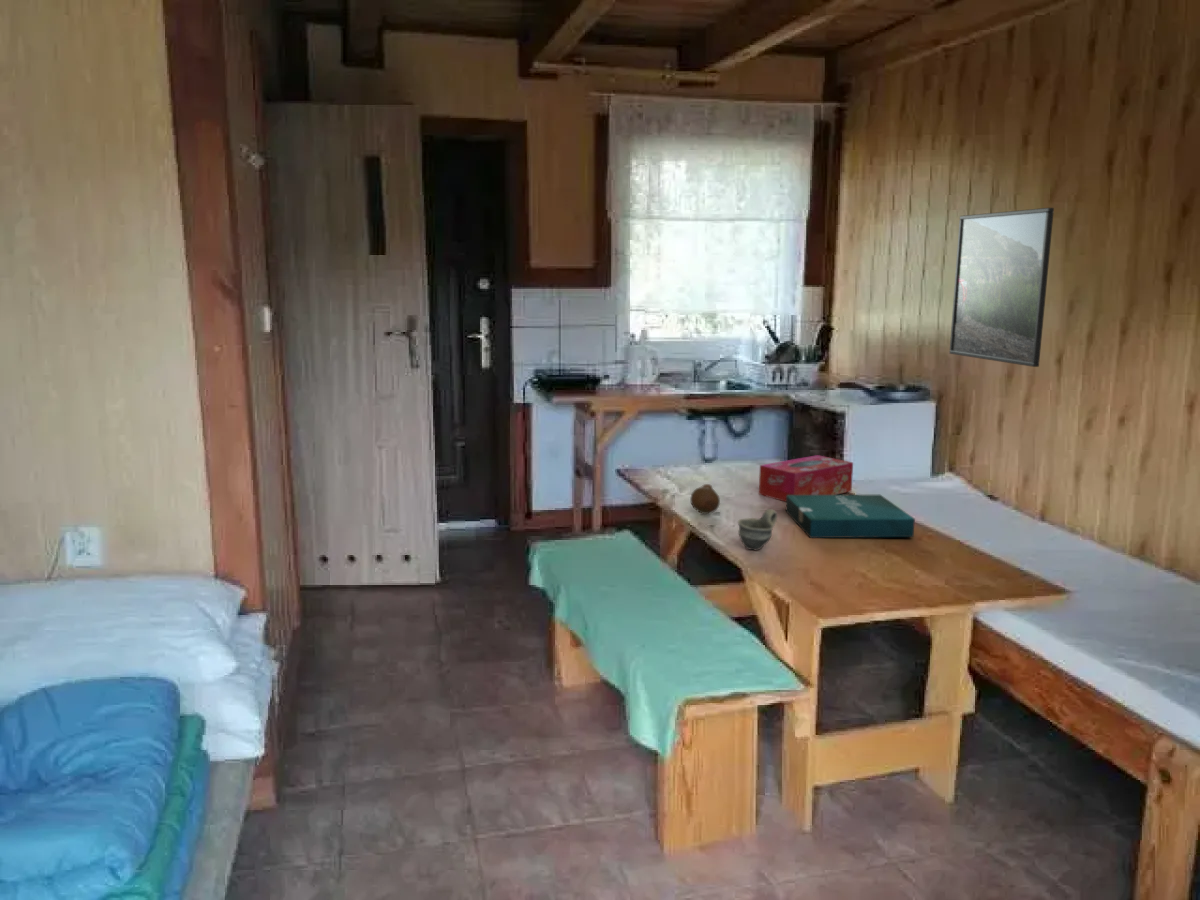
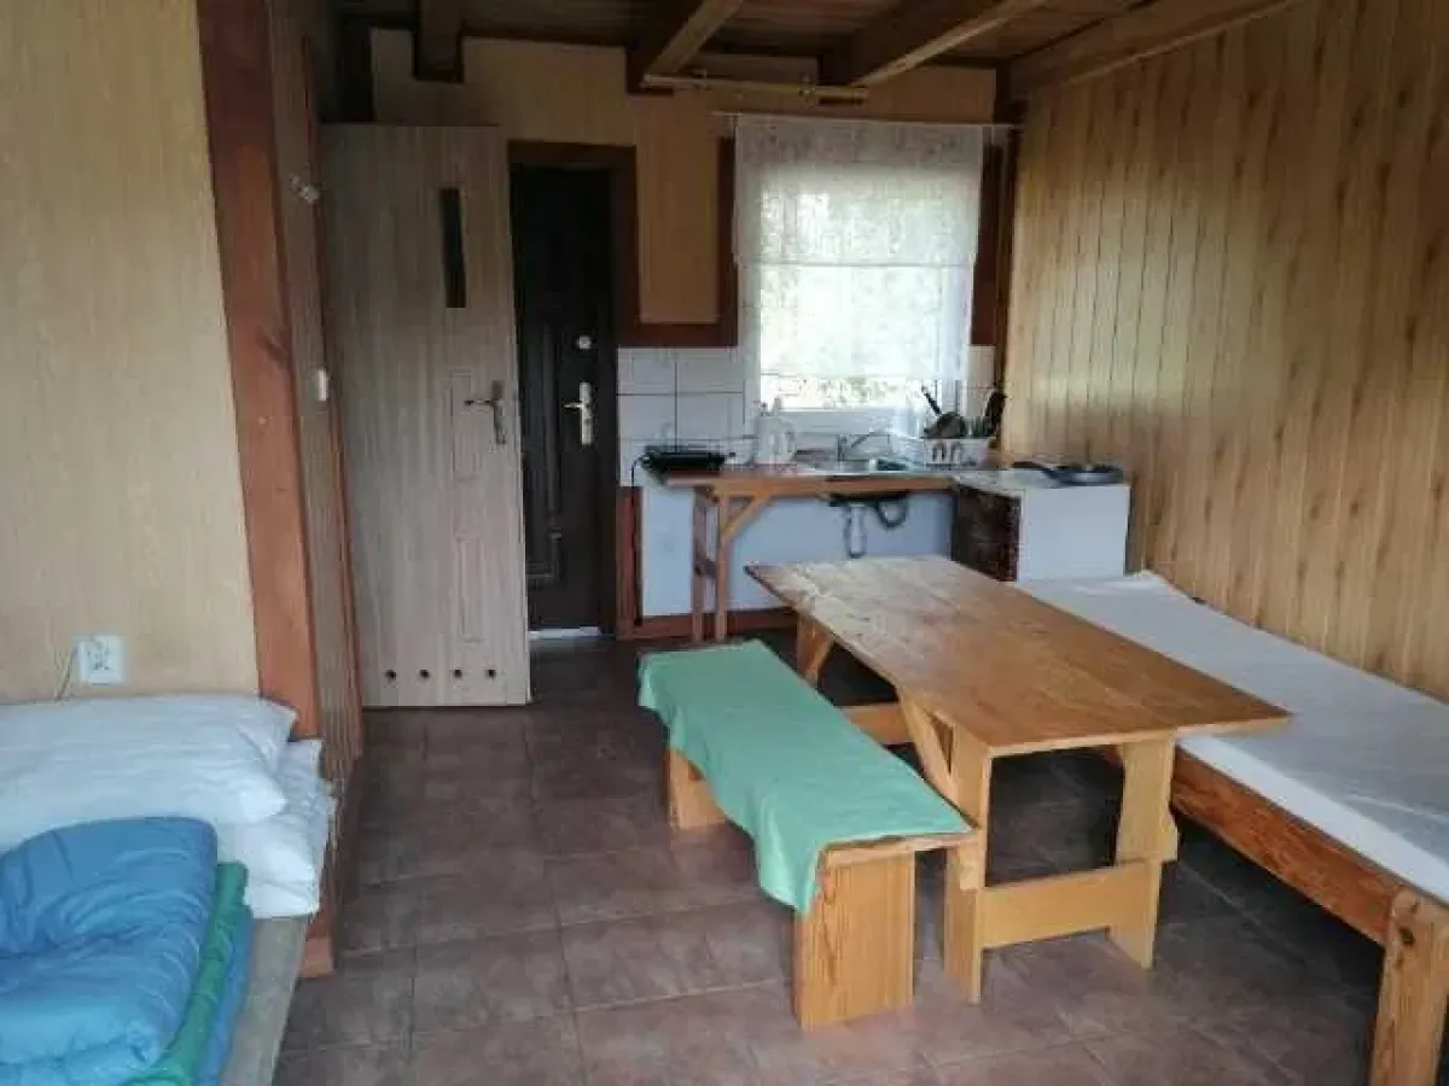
- cup [737,508,778,551]
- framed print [948,207,1055,368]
- tissue box [758,454,854,503]
- pizza box [785,494,916,539]
- fruit [689,483,721,515]
